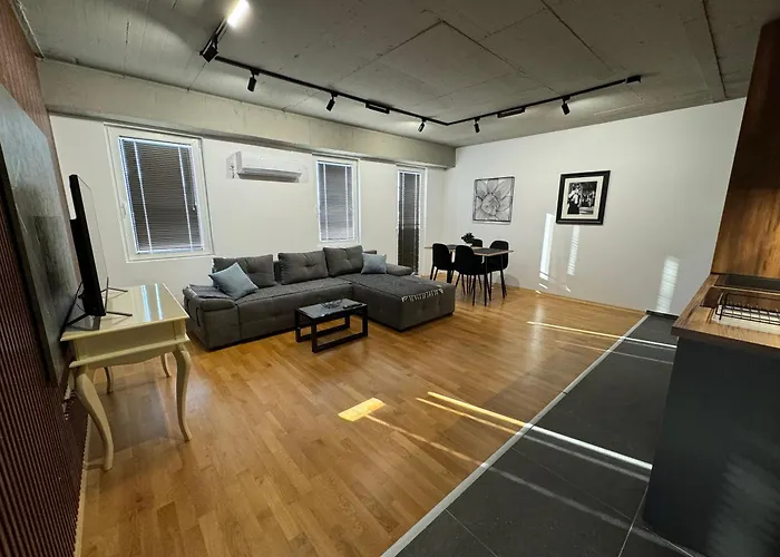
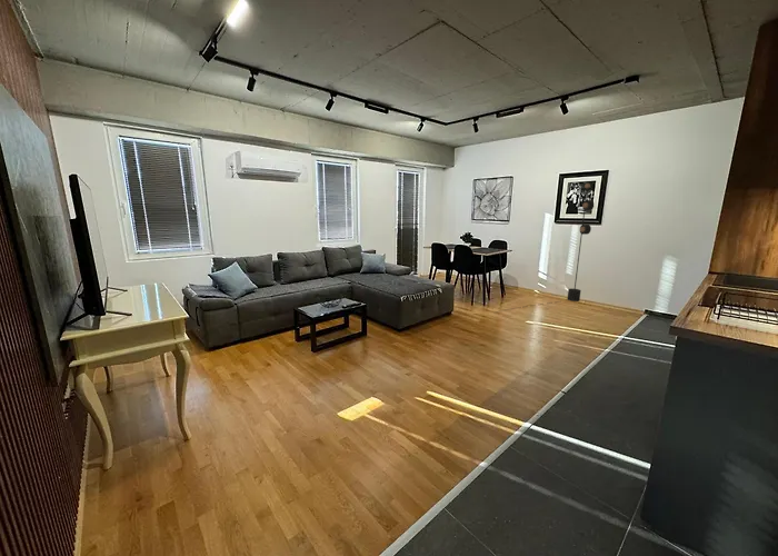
+ floor lamp [495,182,596,314]
